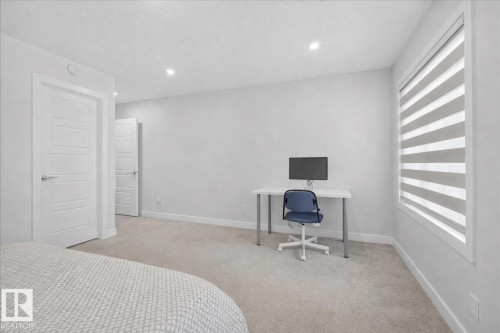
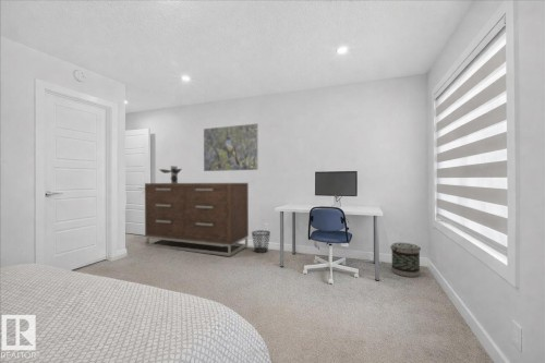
+ wastebasket [251,229,271,254]
+ dresser [144,182,250,257]
+ lamp [158,165,182,183]
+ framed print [203,122,259,172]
+ basket [389,242,422,278]
